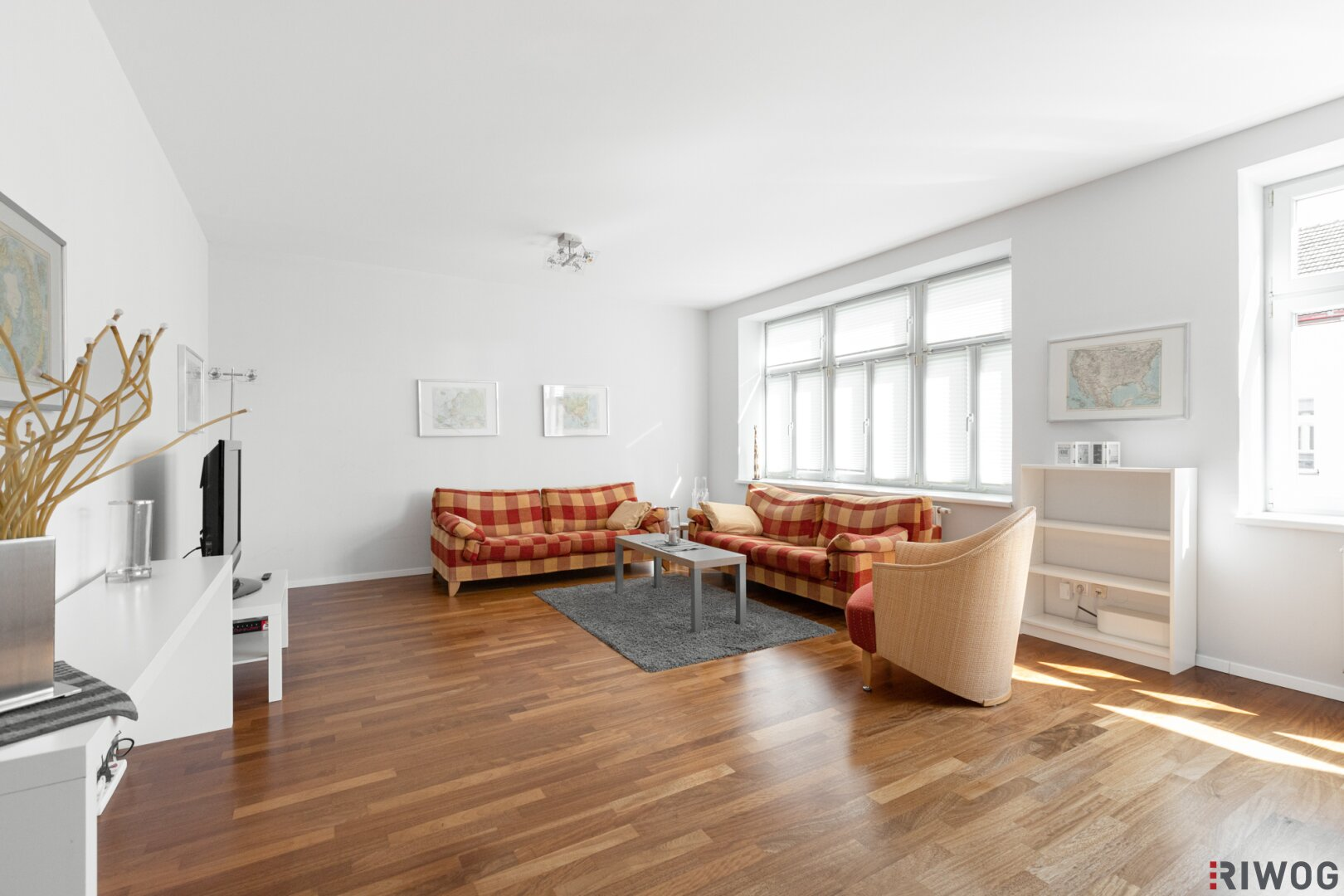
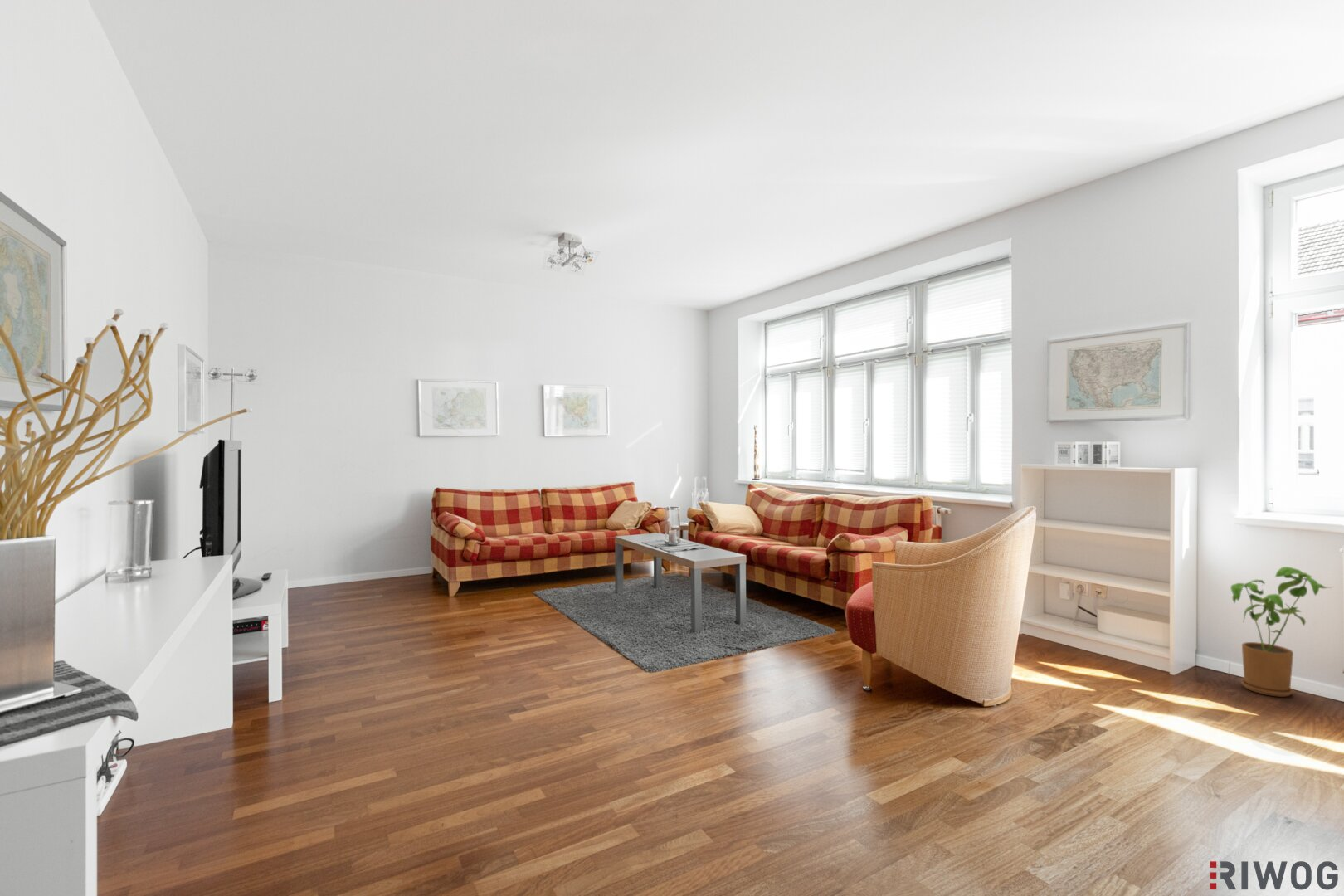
+ house plant [1230,566,1332,698]
